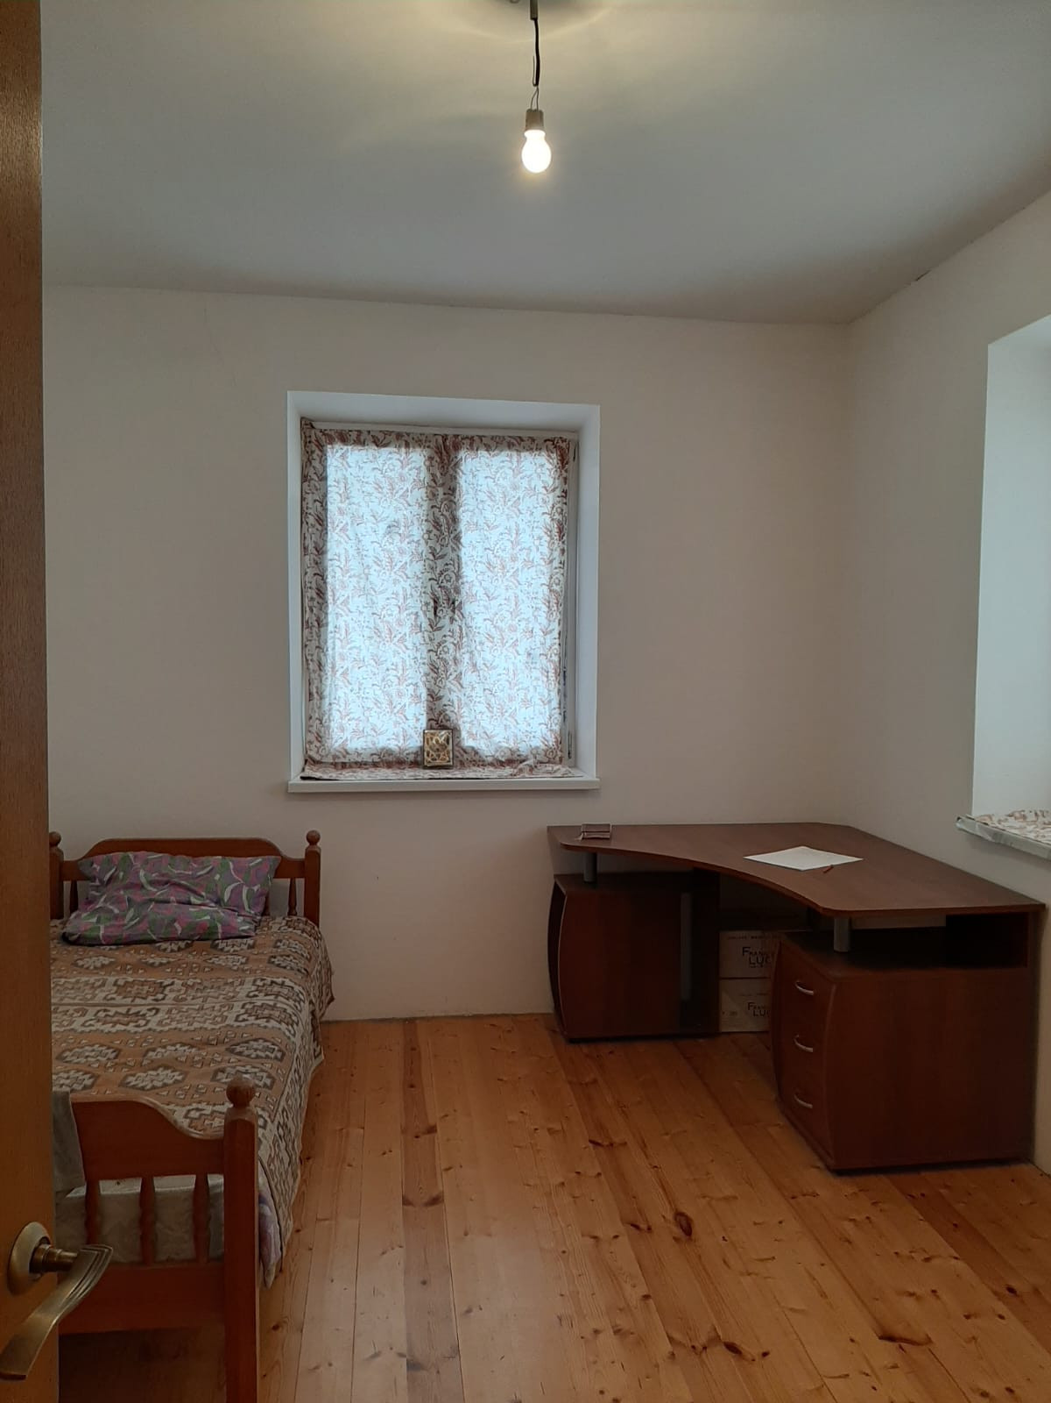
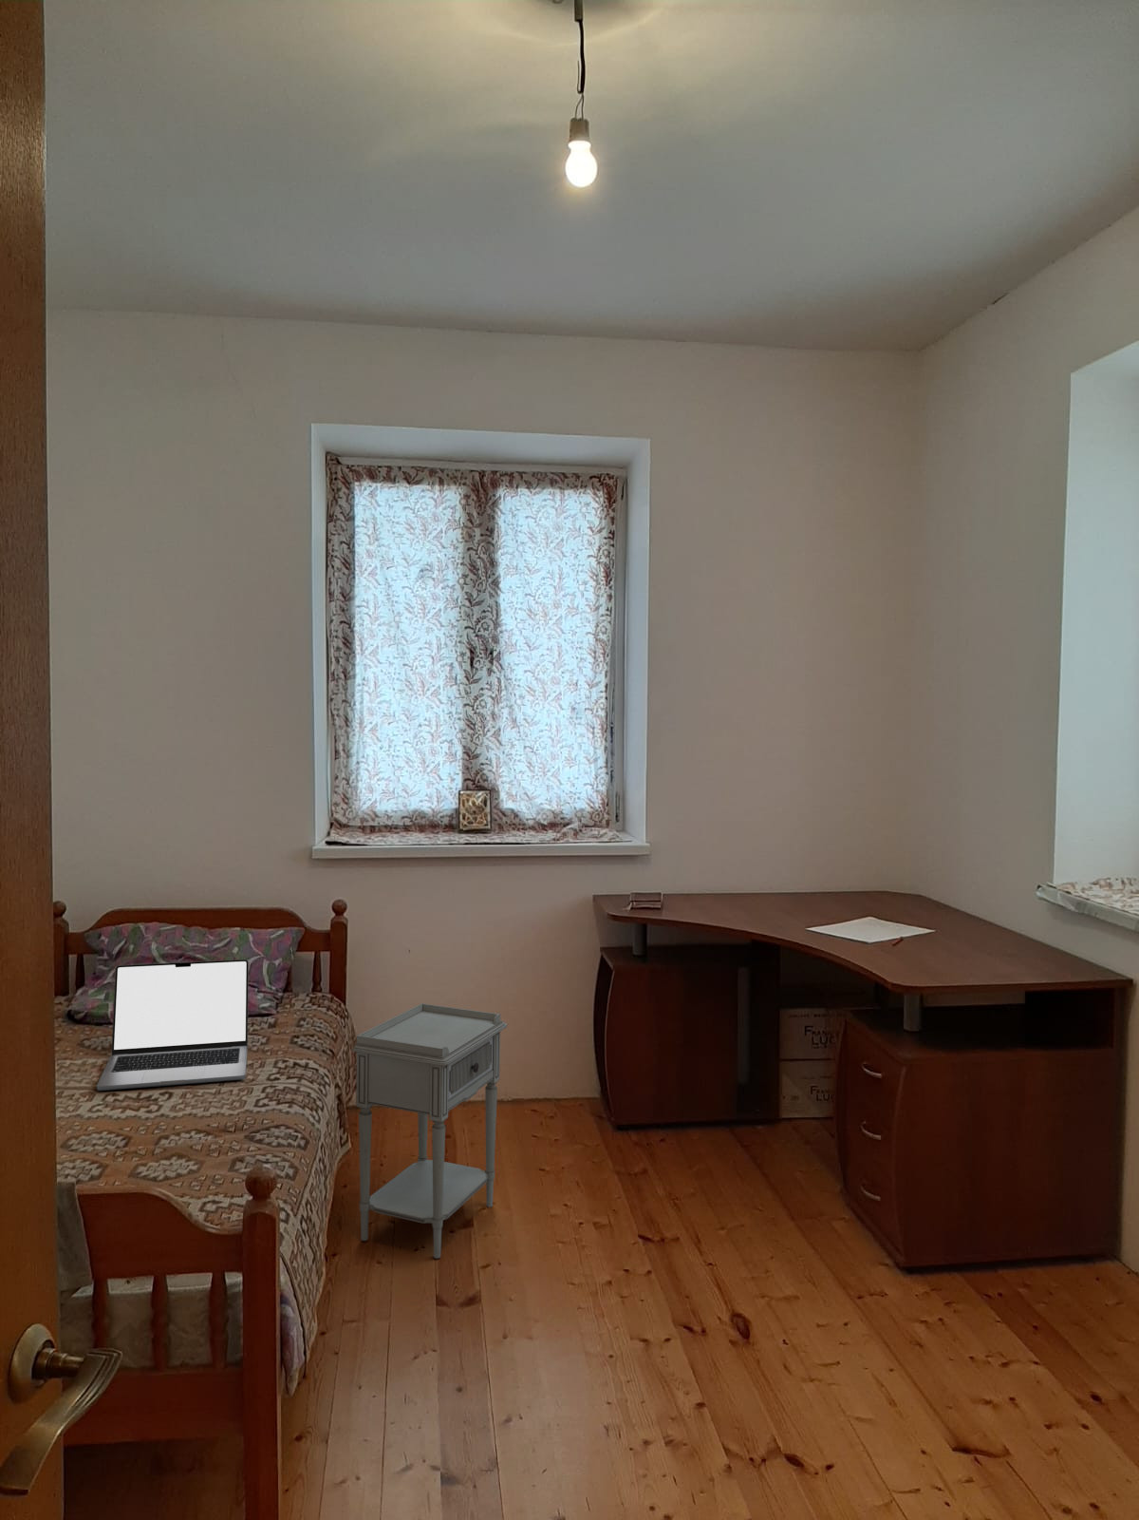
+ nightstand [352,1002,507,1260]
+ laptop [96,959,250,1092]
